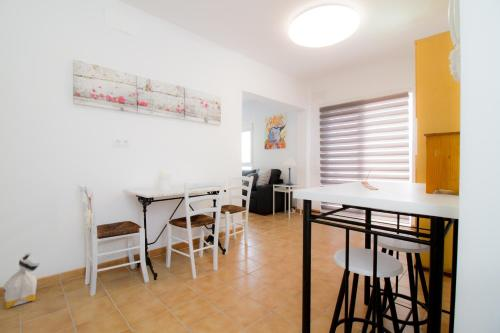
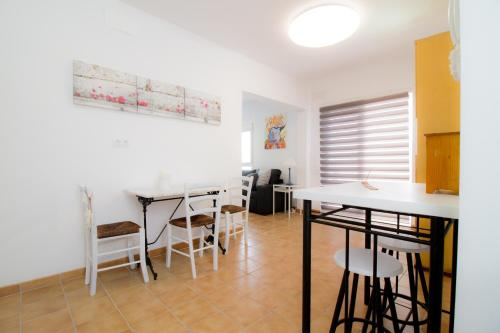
- bag [2,252,41,310]
